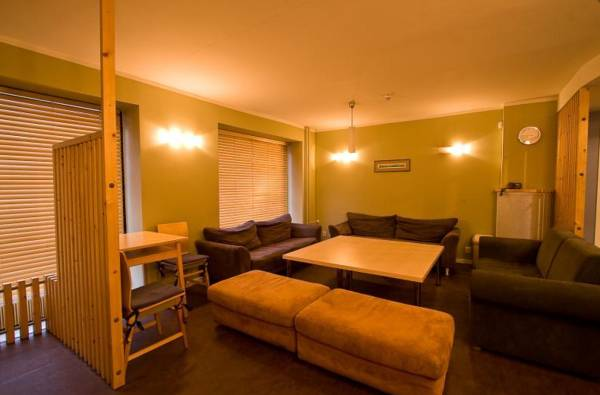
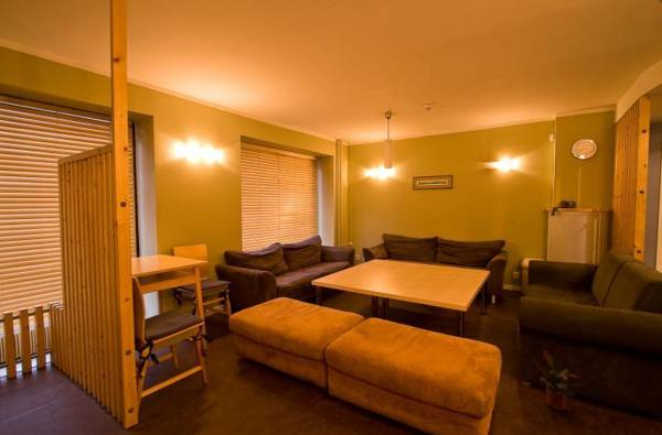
+ potted plant [532,349,585,412]
